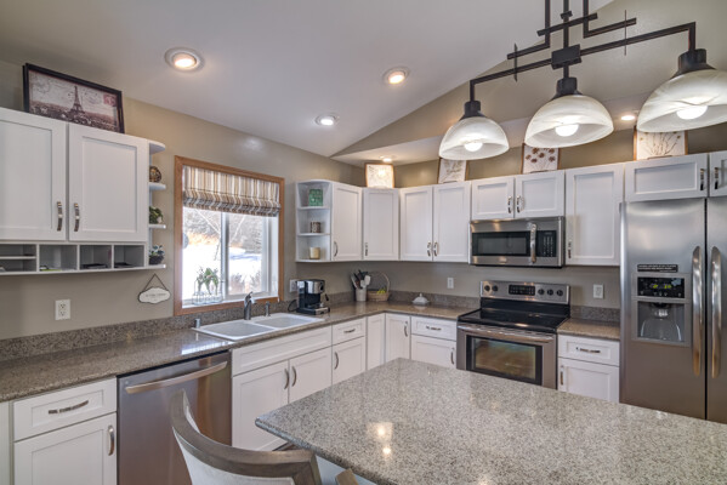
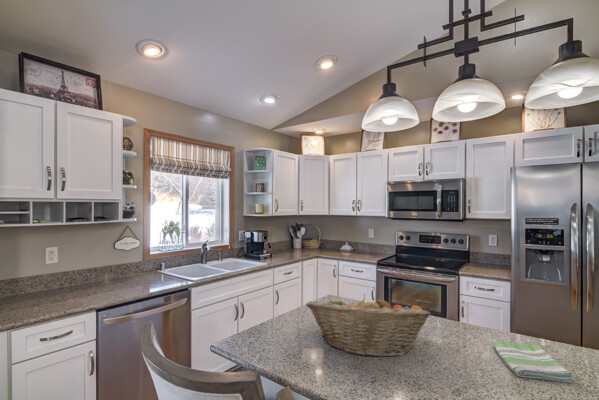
+ dish towel [491,341,576,384]
+ fruit basket [305,293,431,358]
